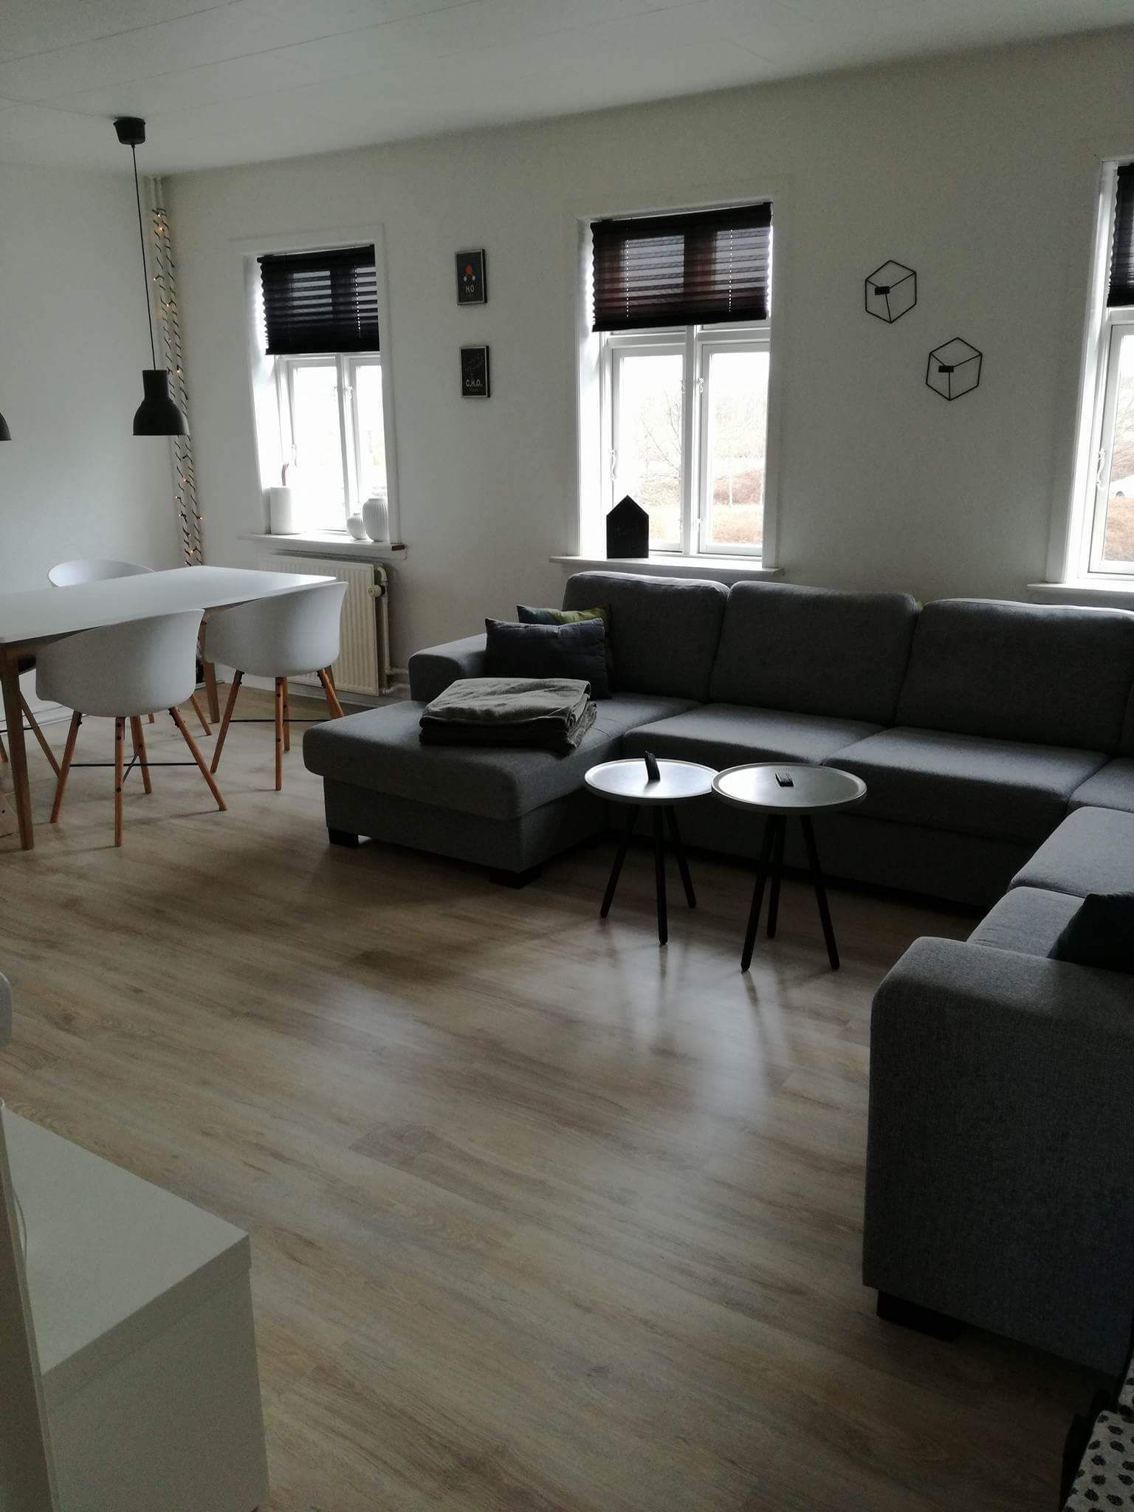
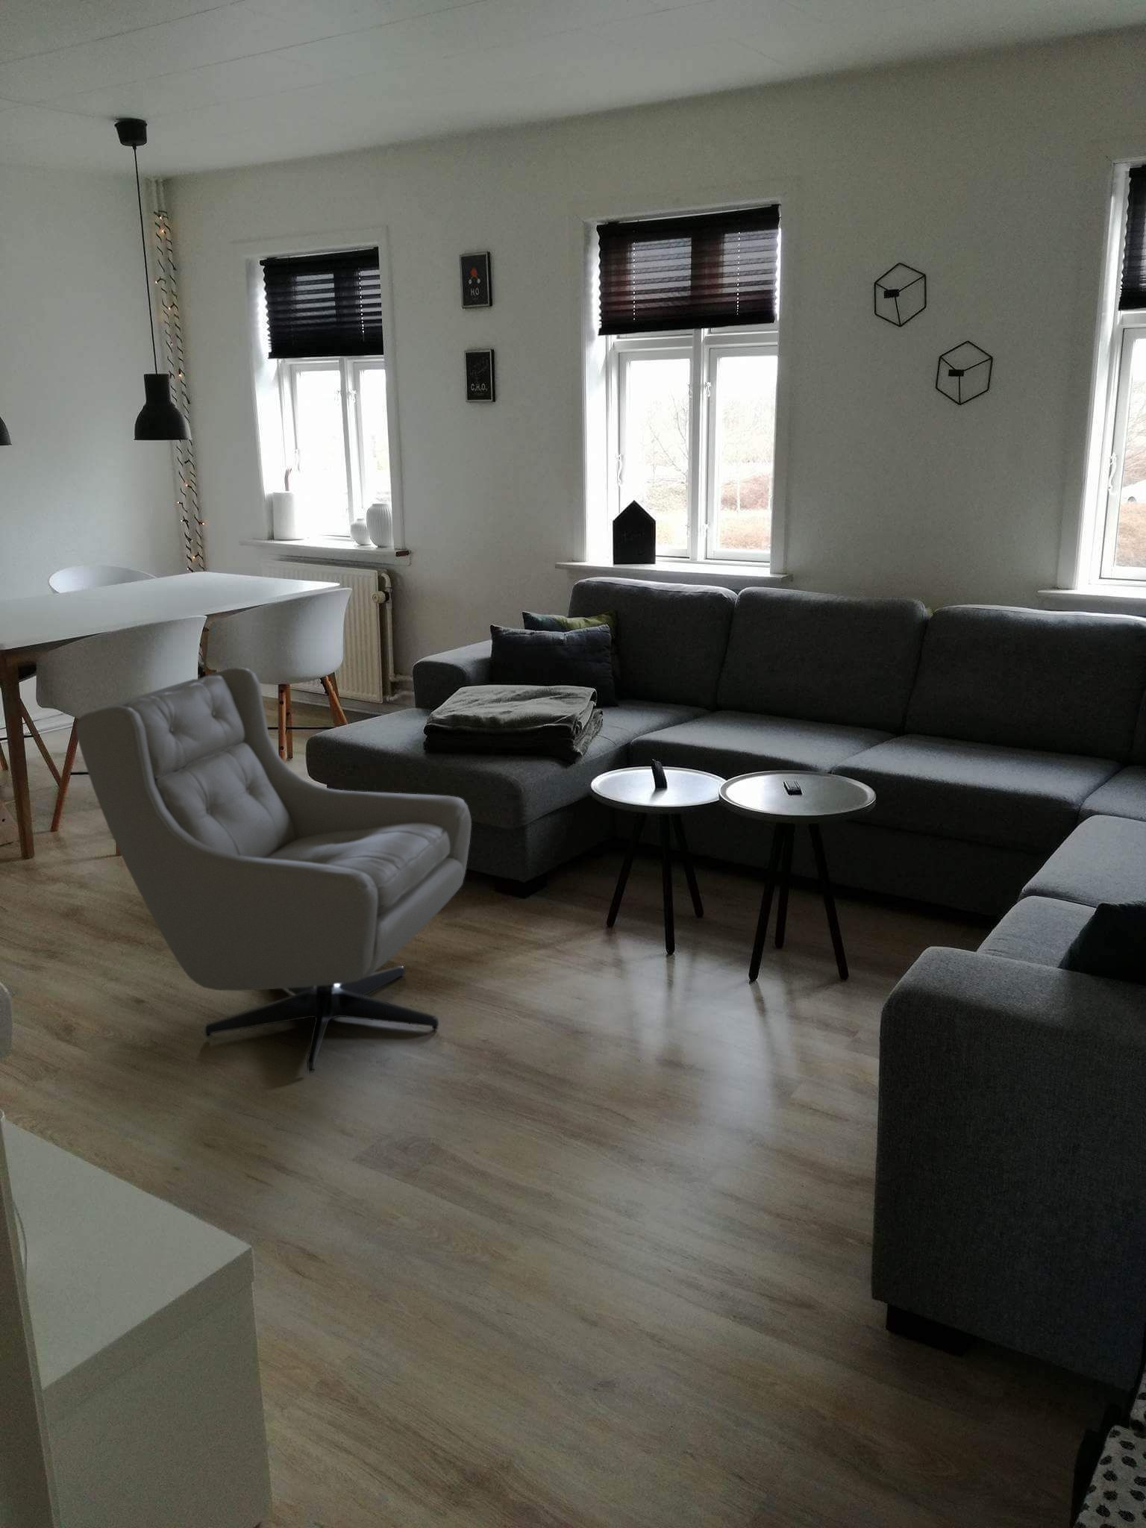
+ armchair [76,667,472,1073]
